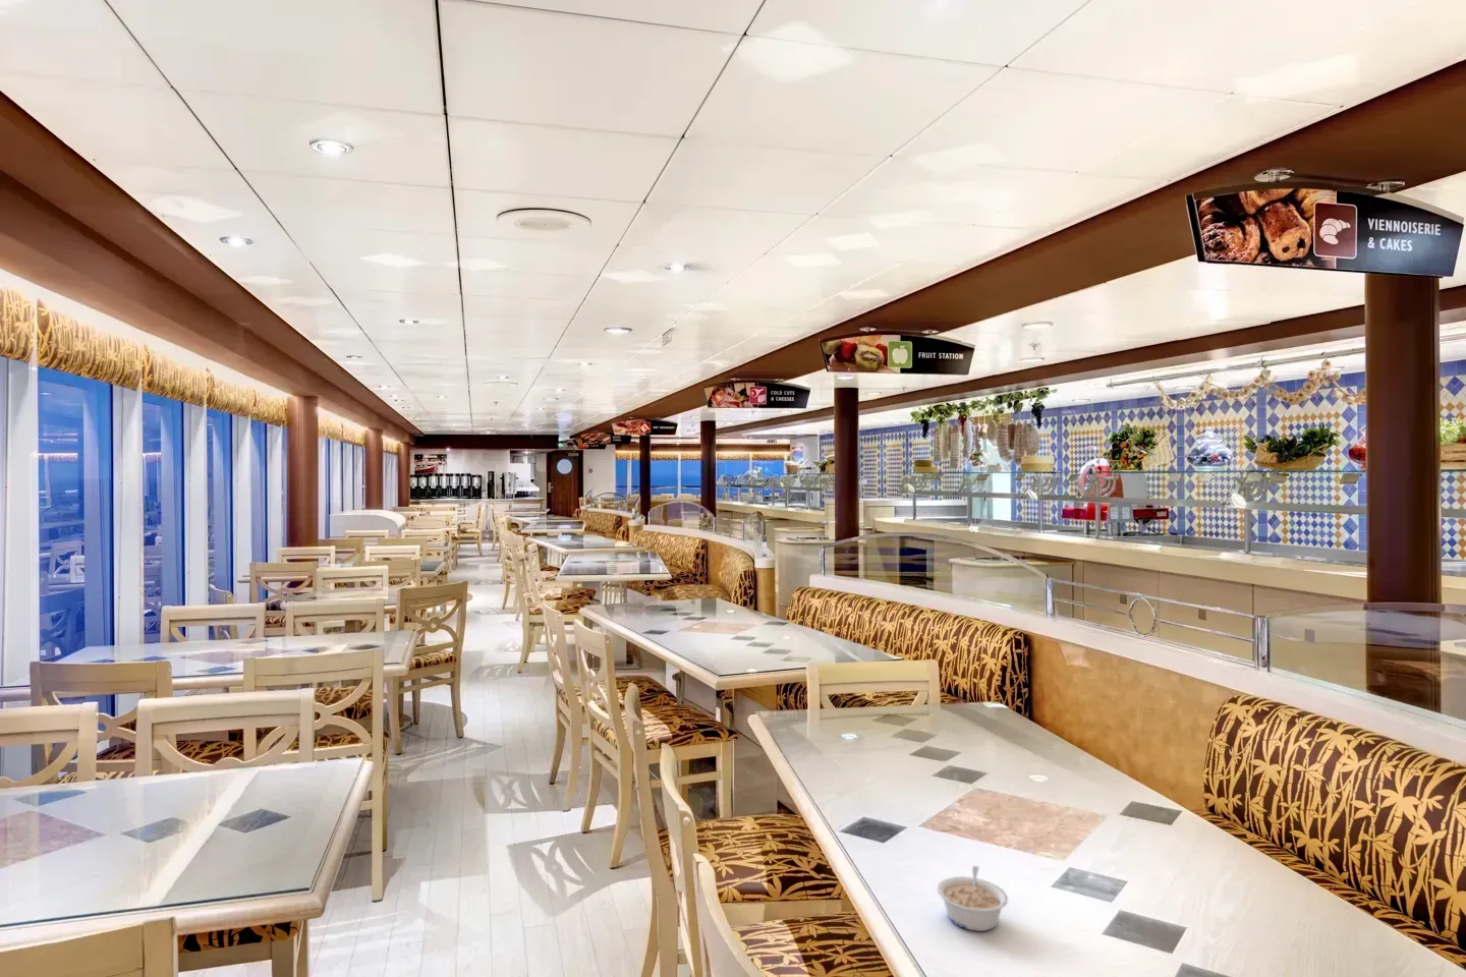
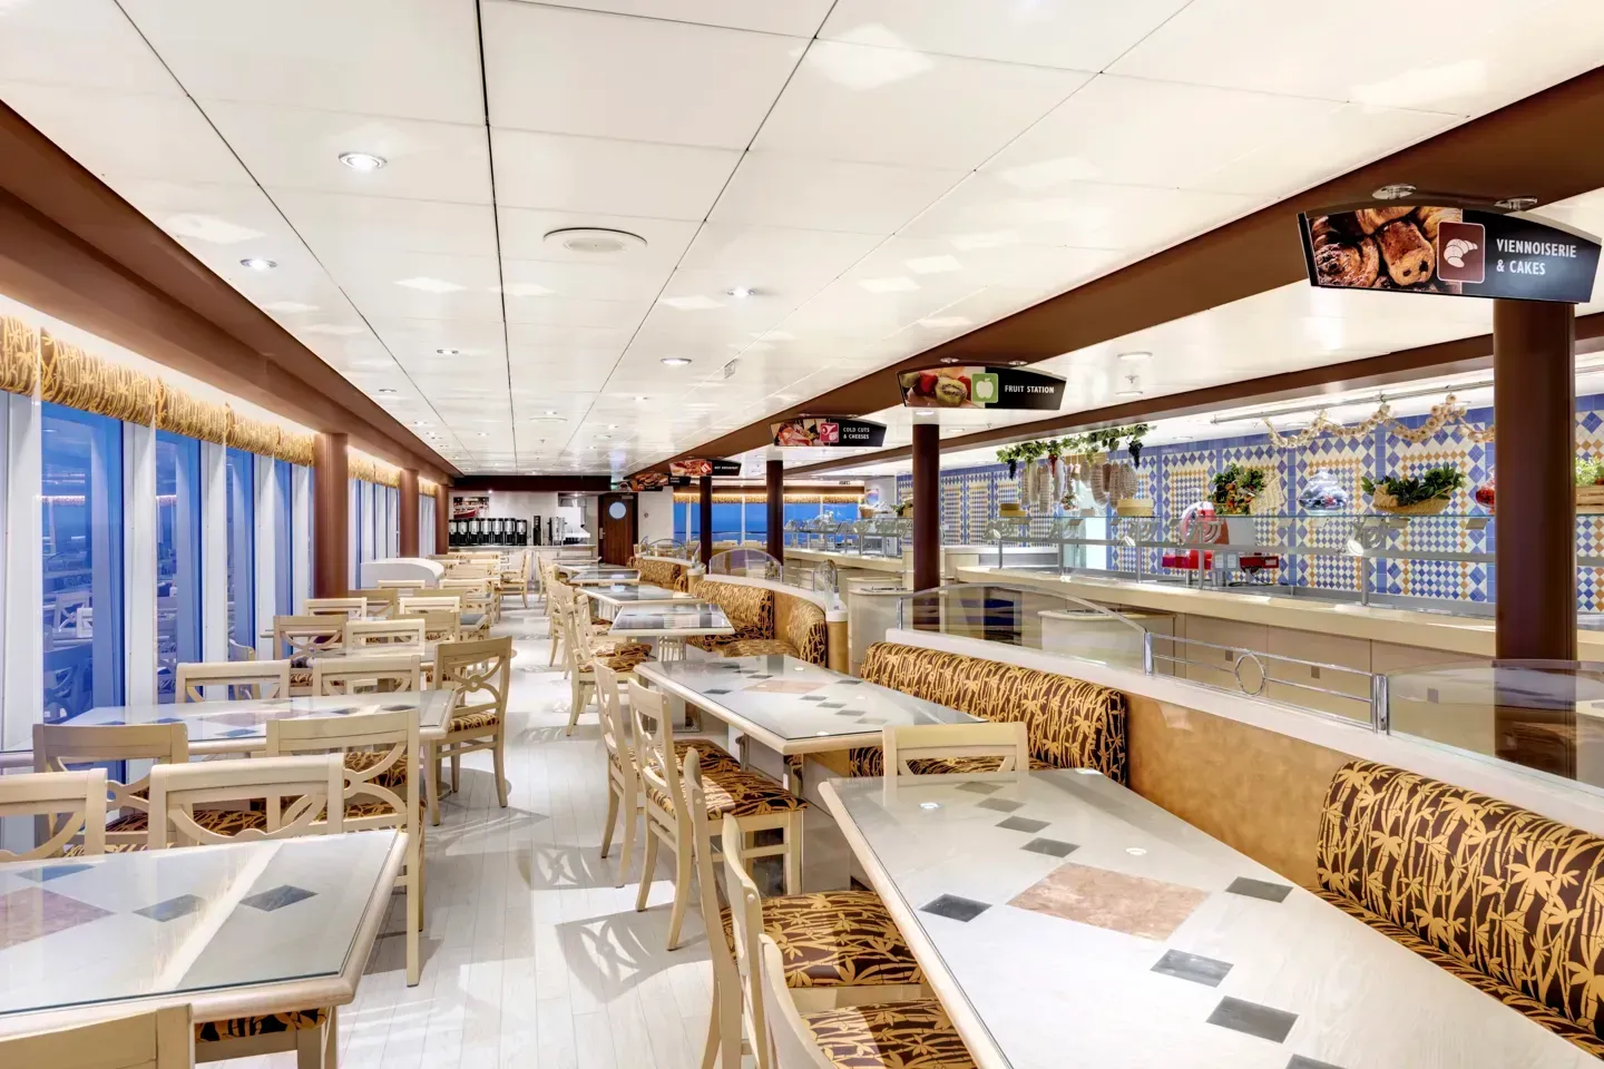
- legume [936,865,1009,932]
